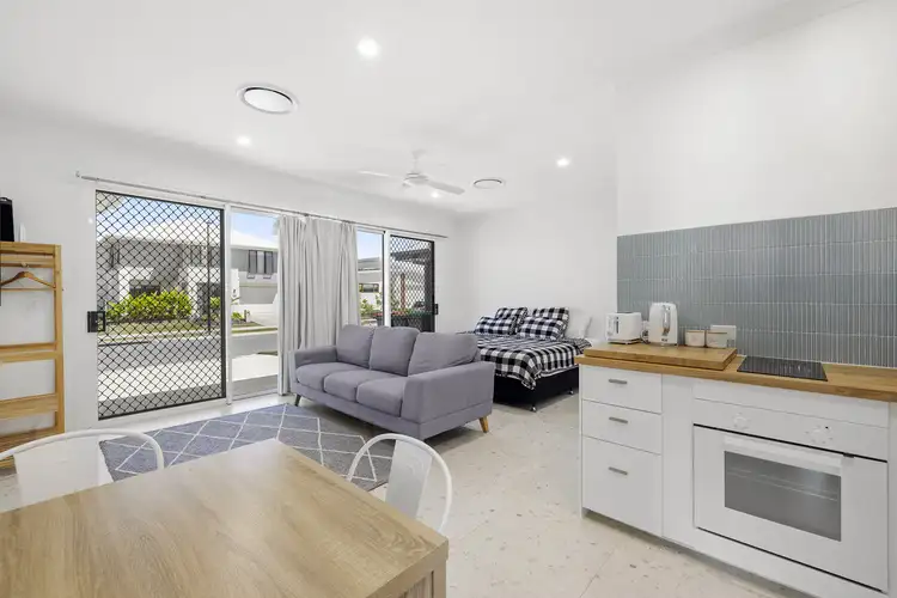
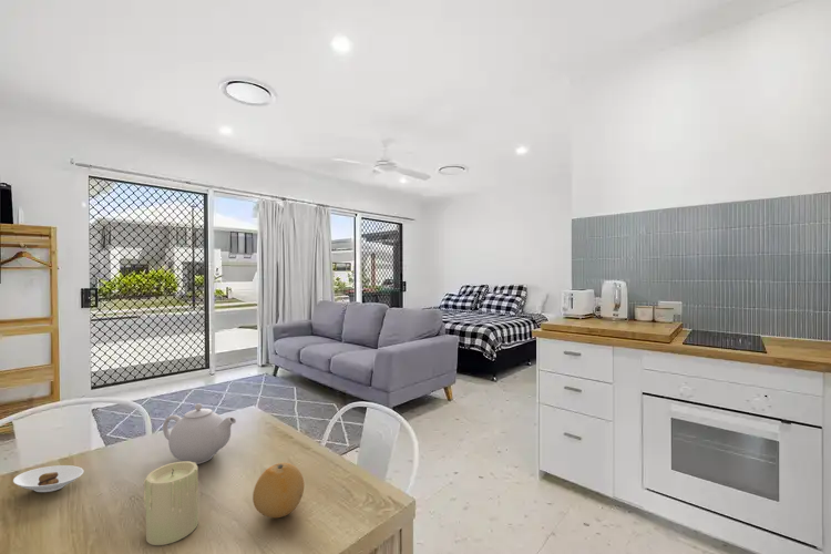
+ teapot [162,402,237,465]
+ candle [142,461,199,546]
+ fruit [252,462,305,519]
+ saucer [12,464,84,493]
